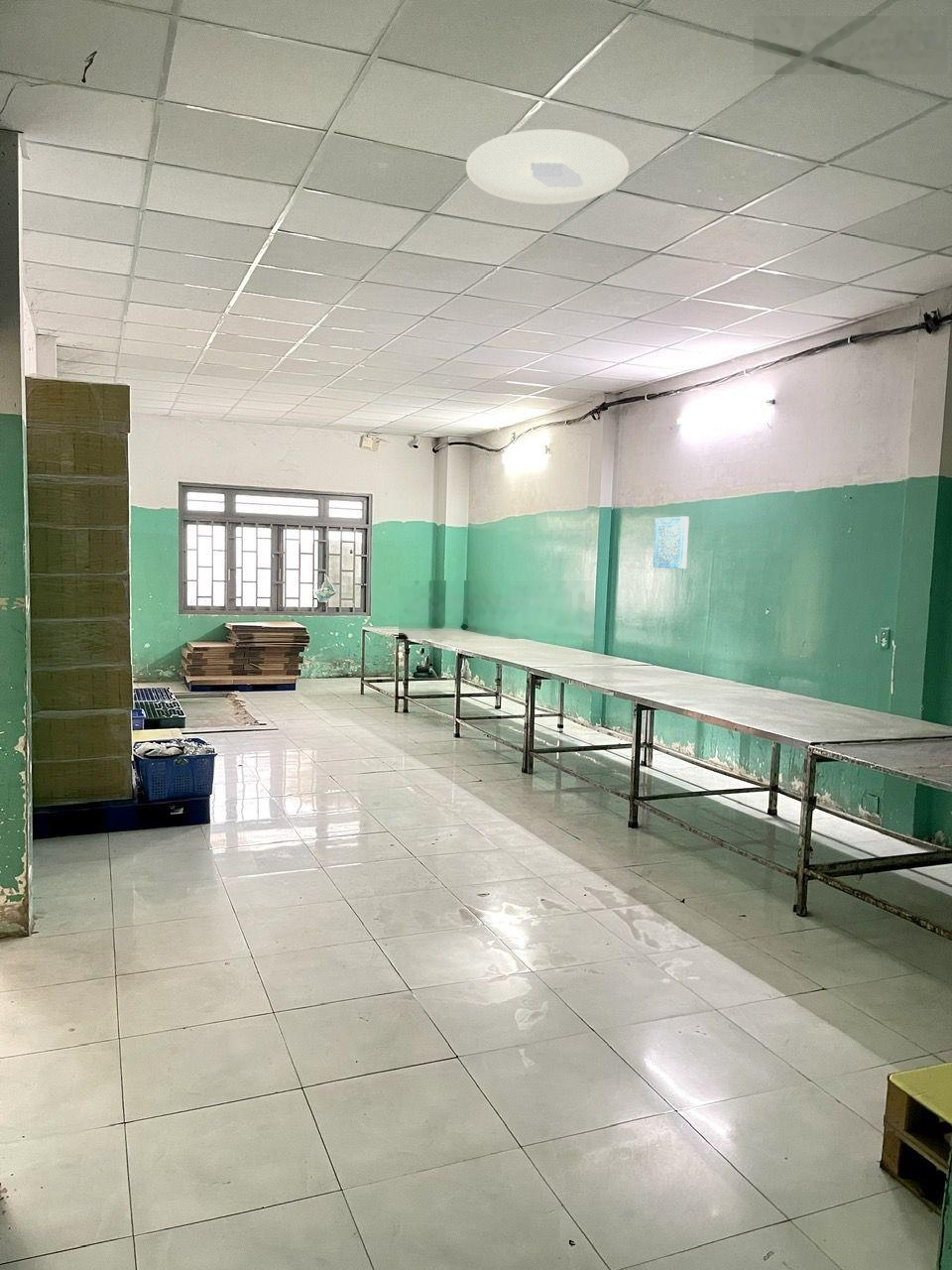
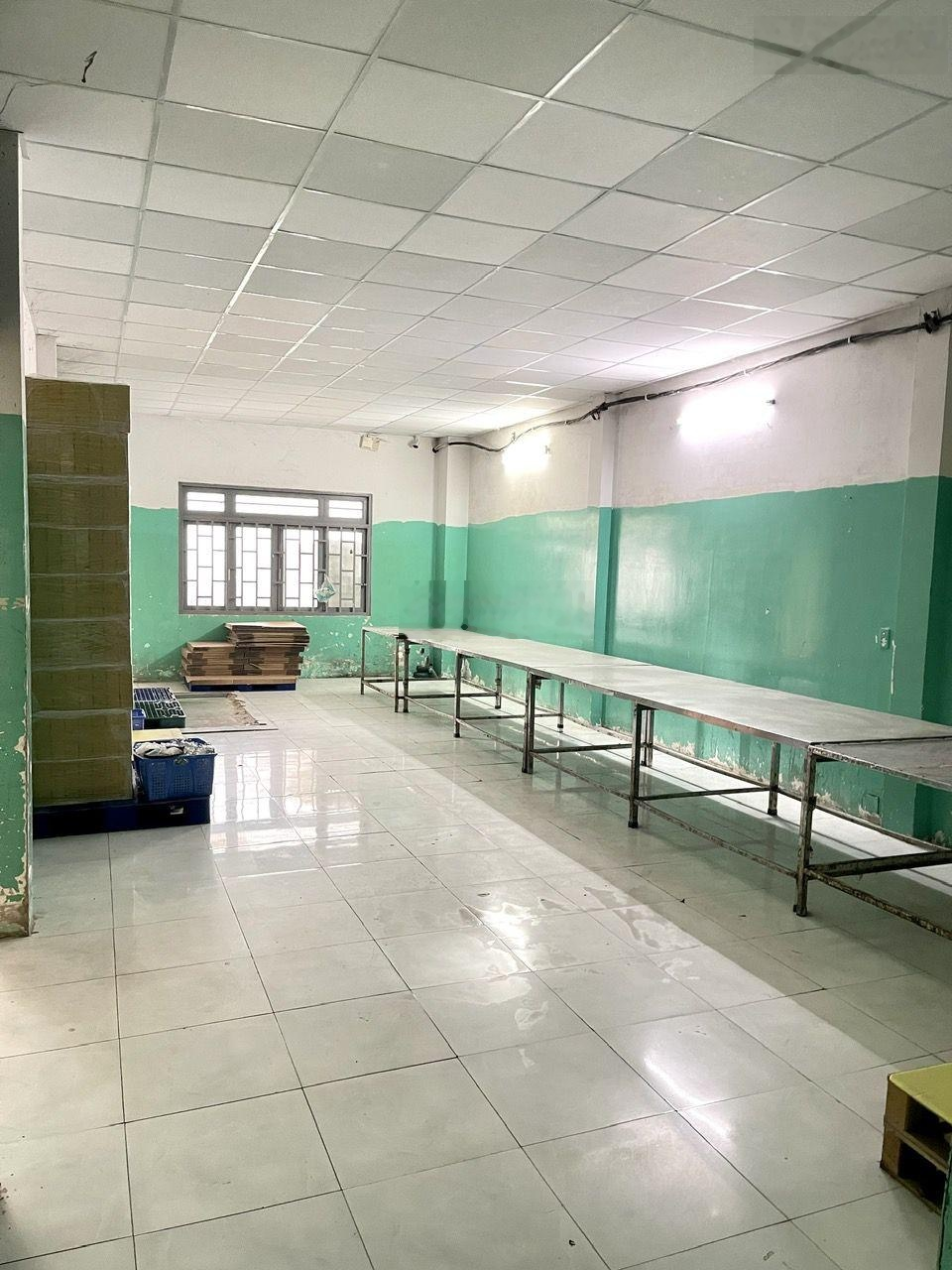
- wall art [652,516,690,570]
- ceiling light [465,128,630,205]
